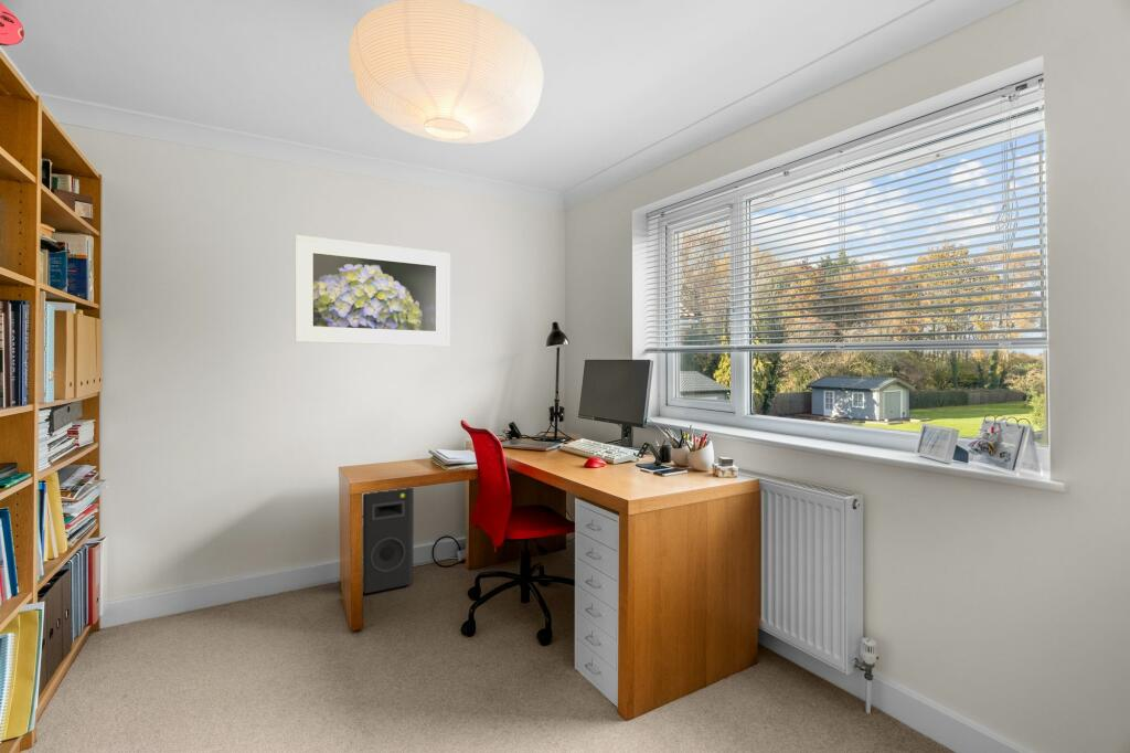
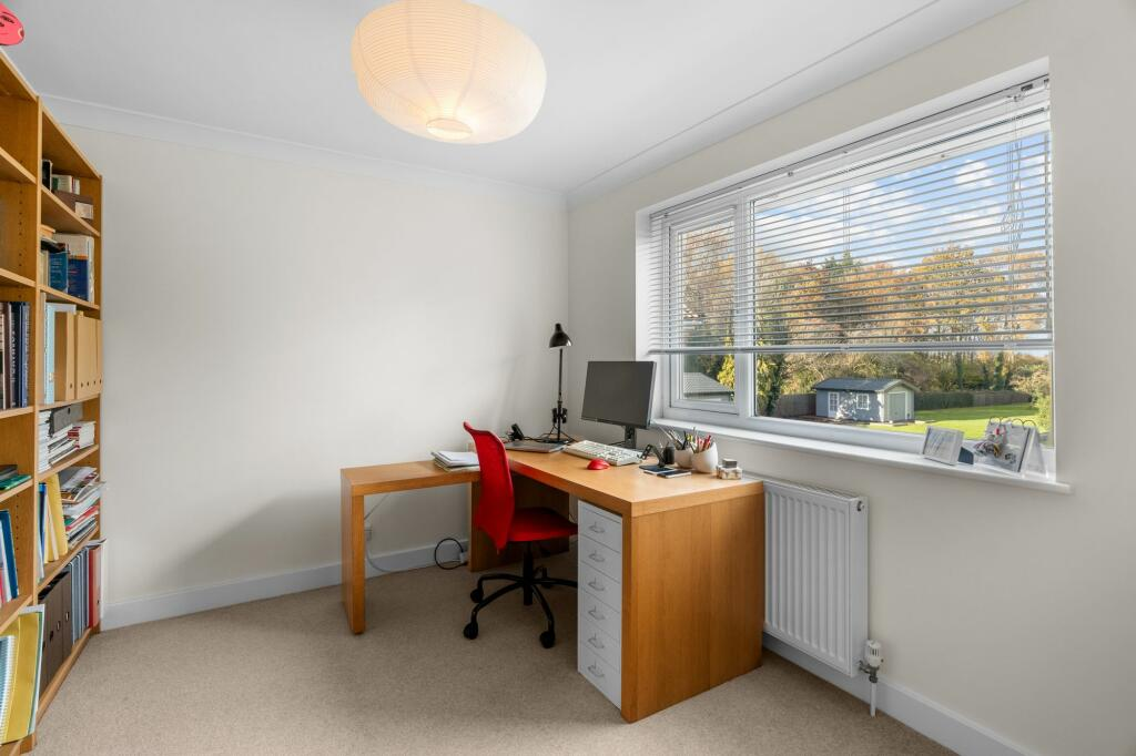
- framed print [294,234,451,348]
- speaker [362,487,415,594]
